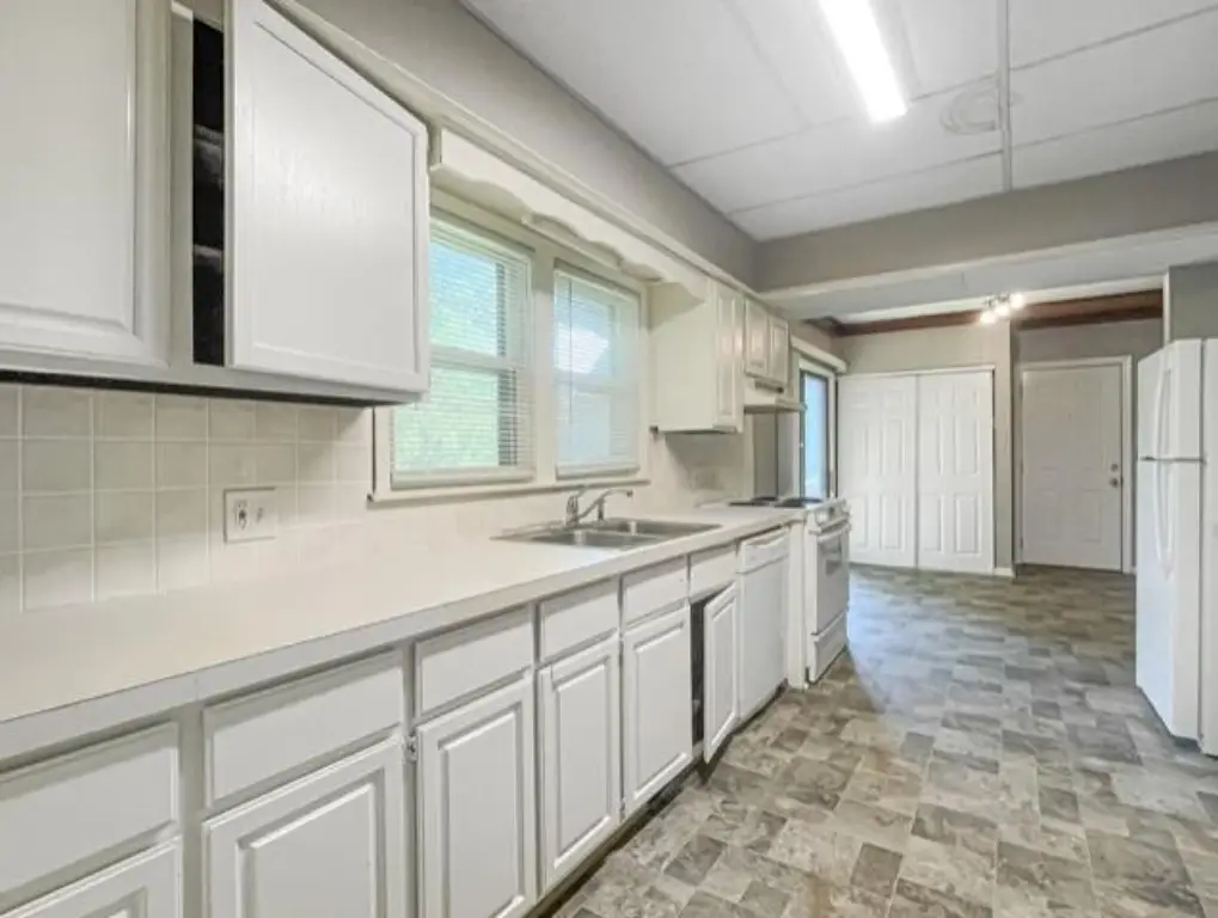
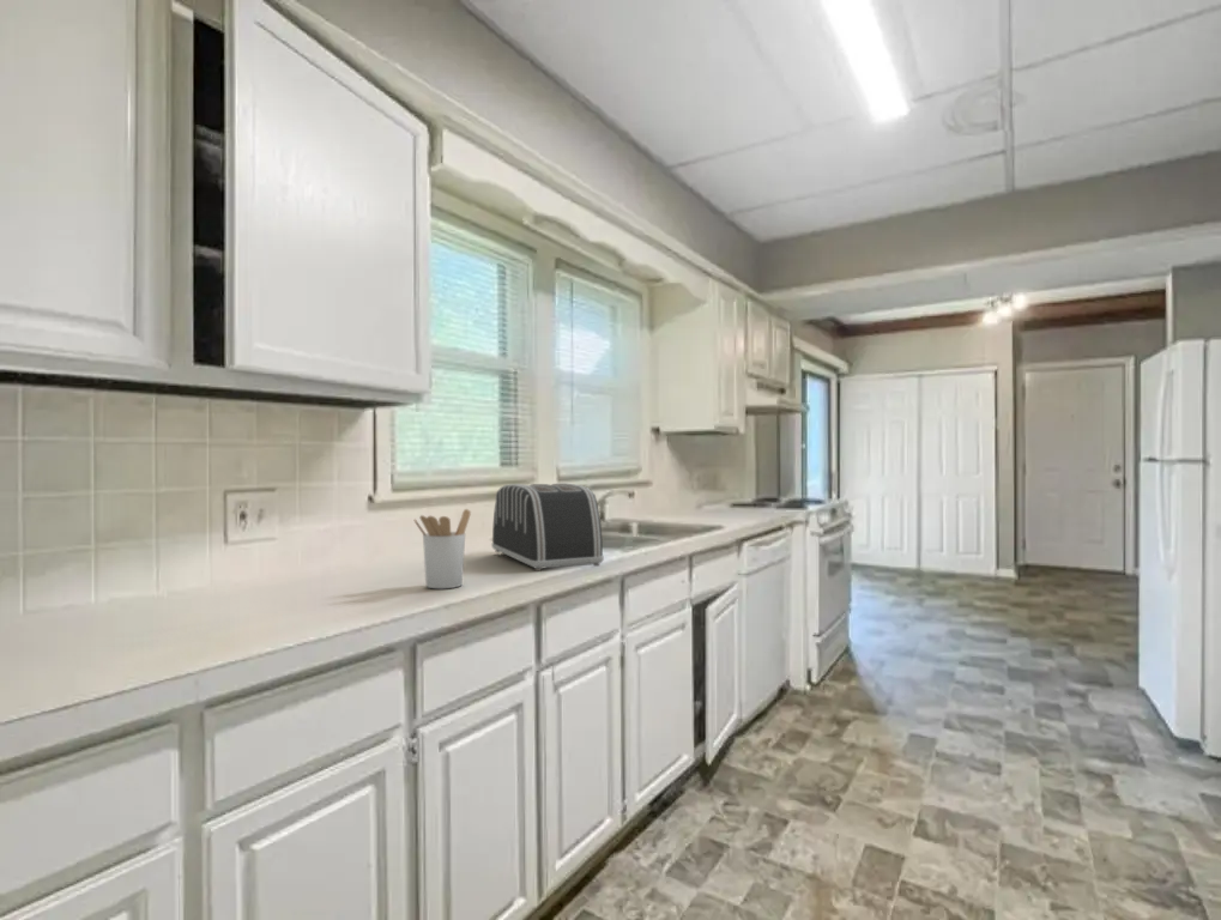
+ toaster [490,482,605,573]
+ utensil holder [413,508,472,589]
